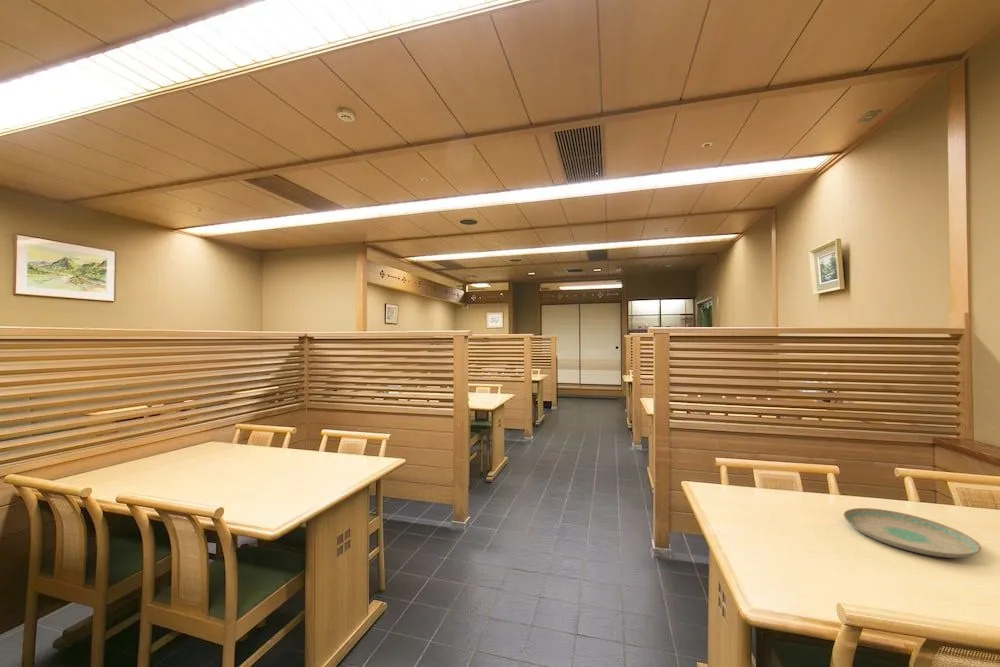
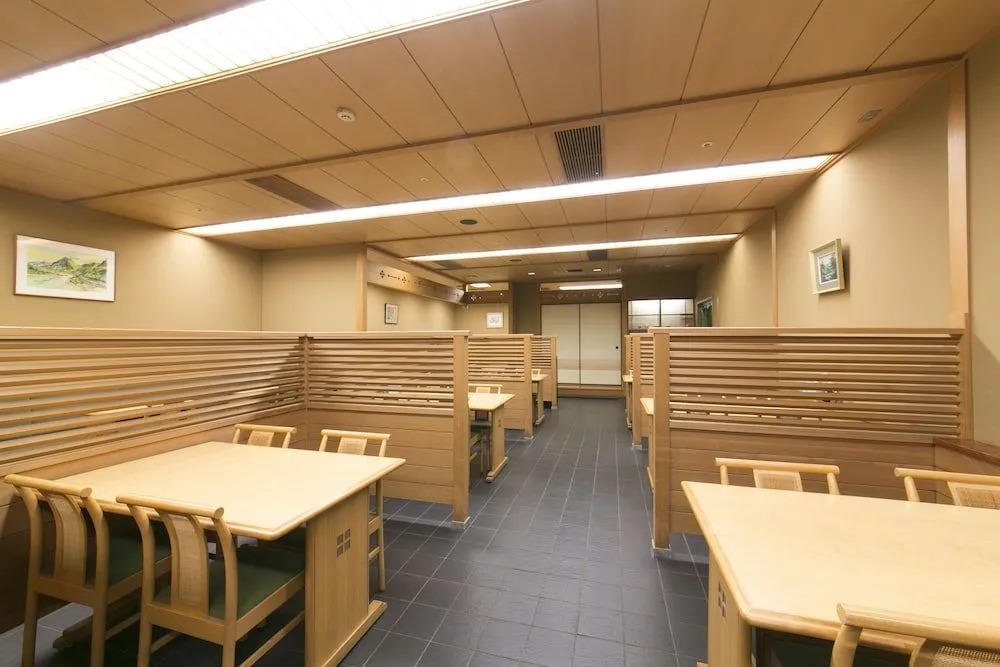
- plate [843,507,982,559]
